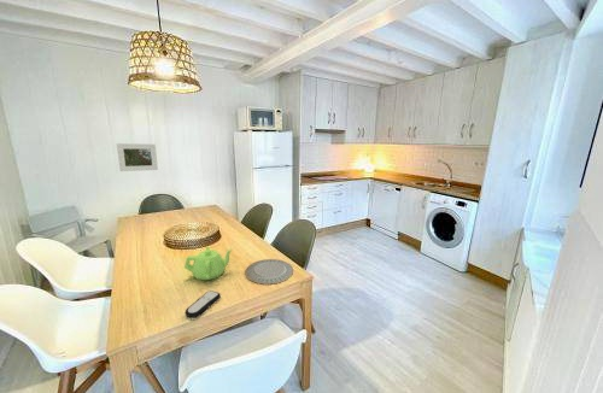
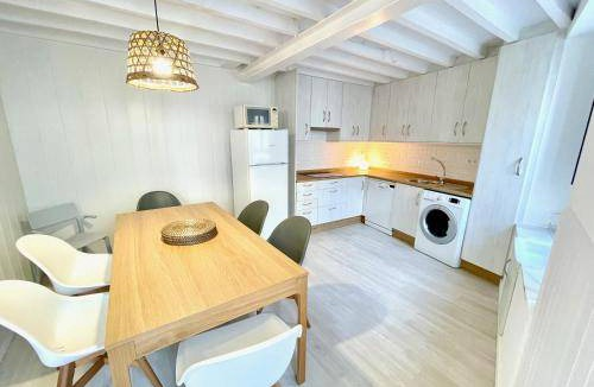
- teapot [183,246,234,281]
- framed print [116,142,159,172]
- chinaware [244,258,294,286]
- remote control [185,289,222,318]
